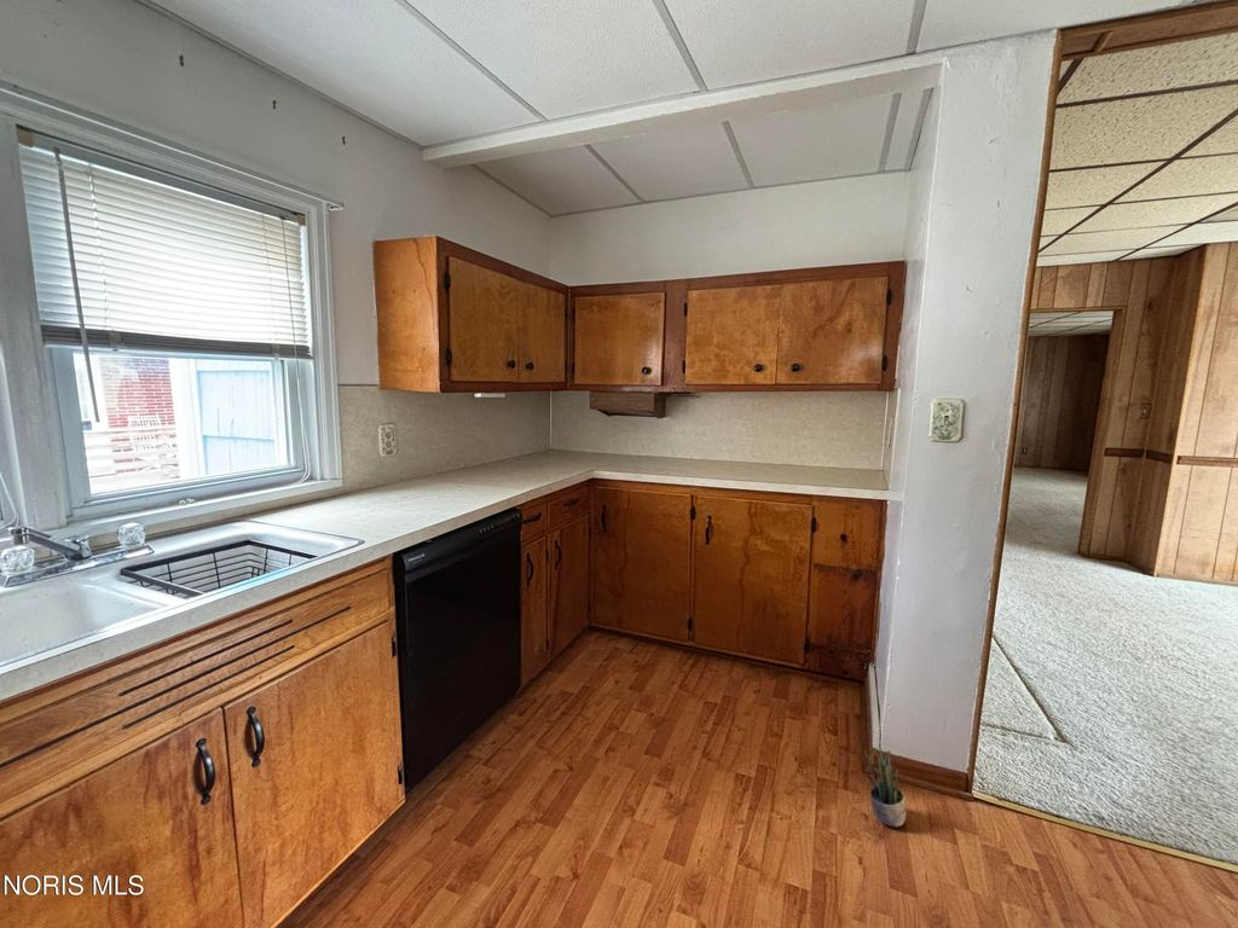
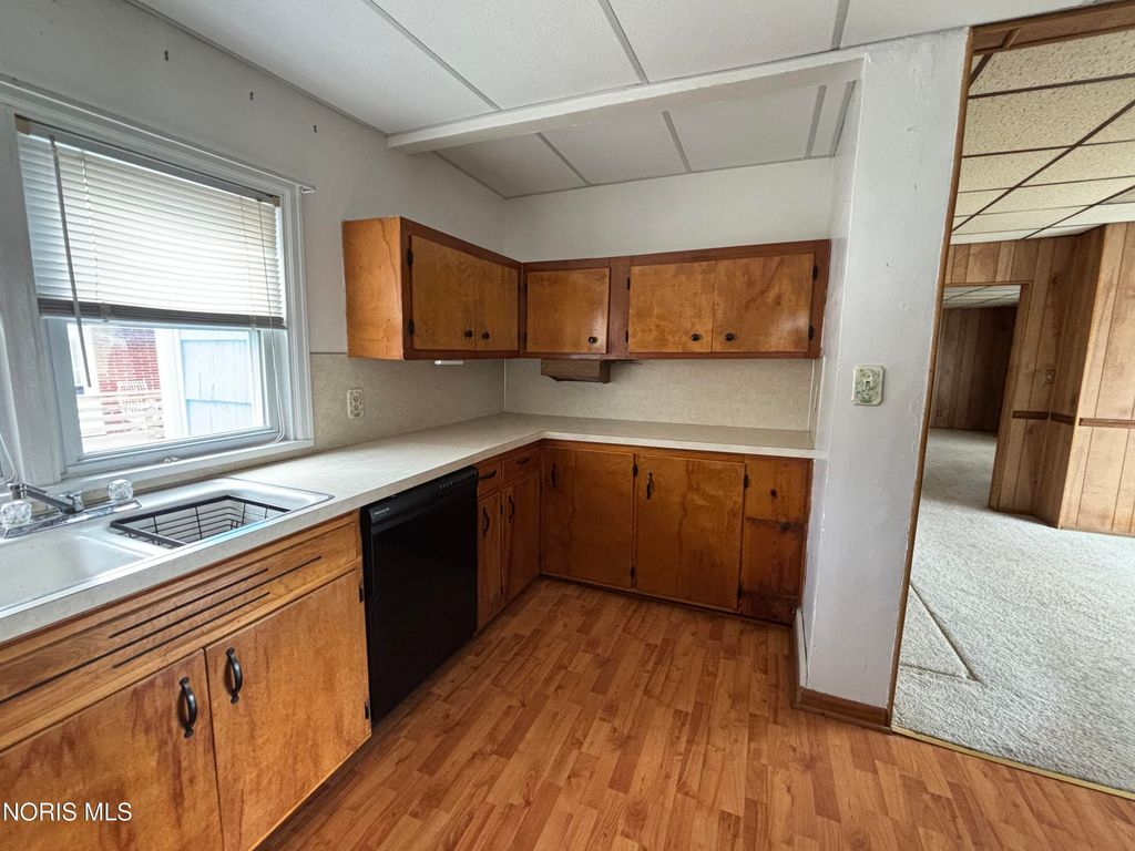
- potted plant [863,742,907,828]
